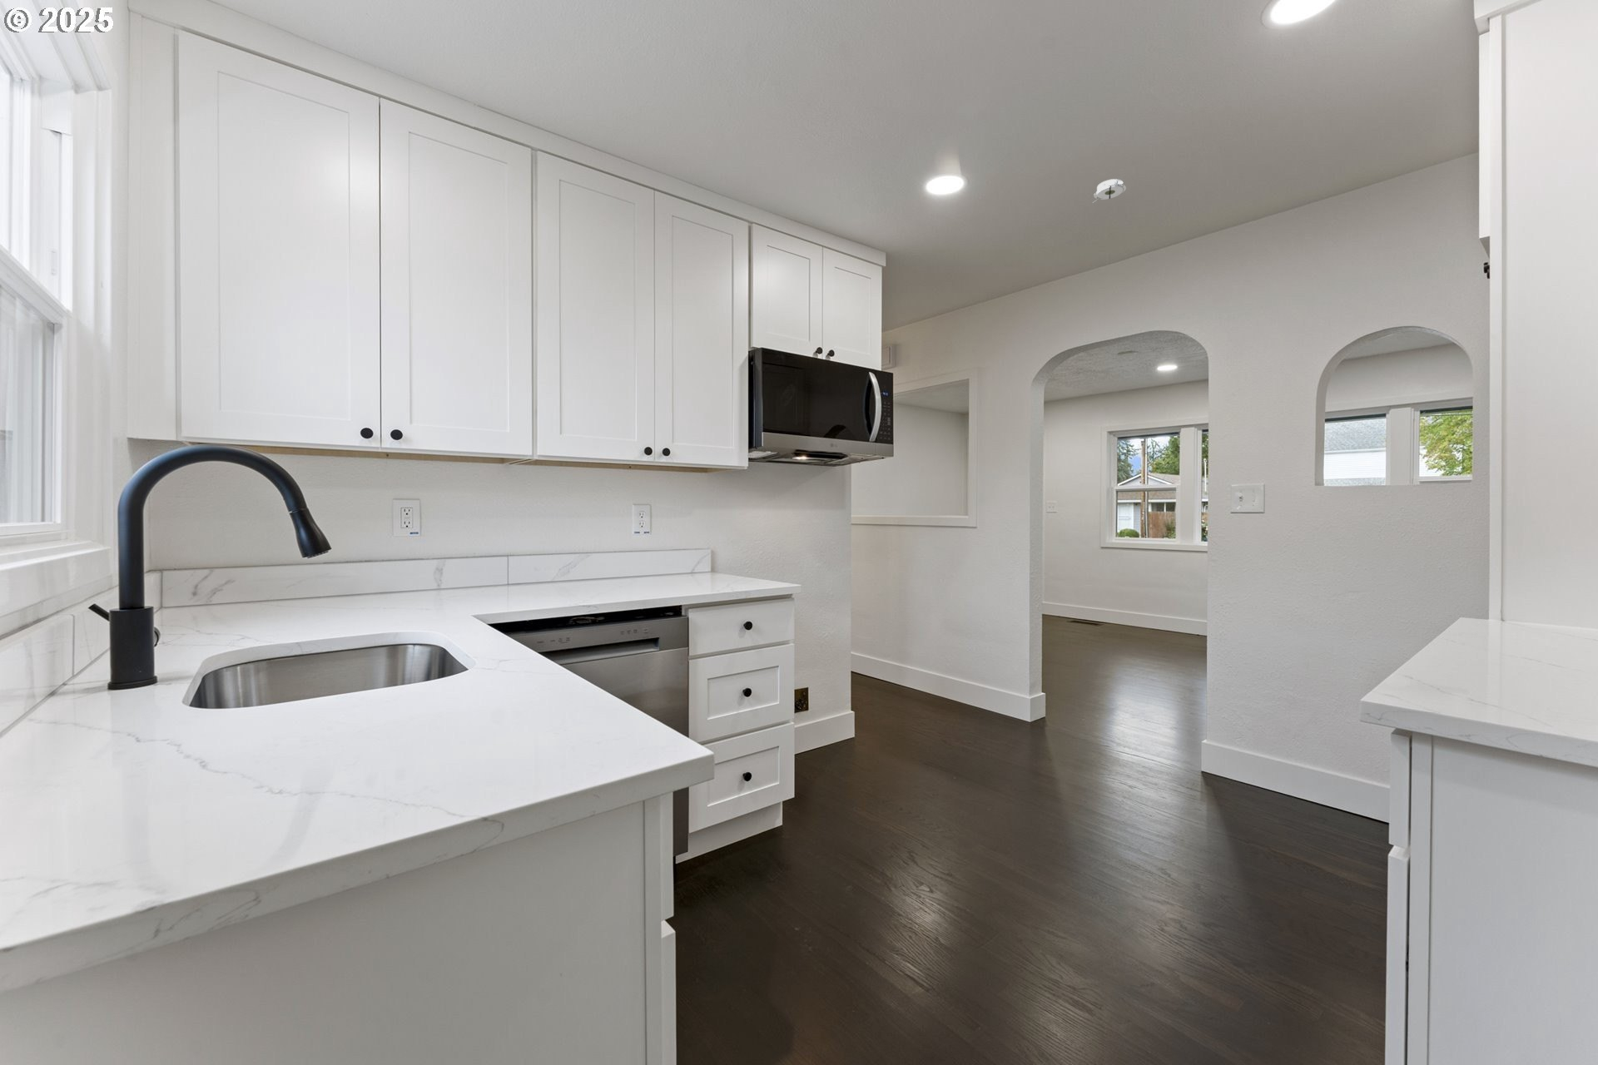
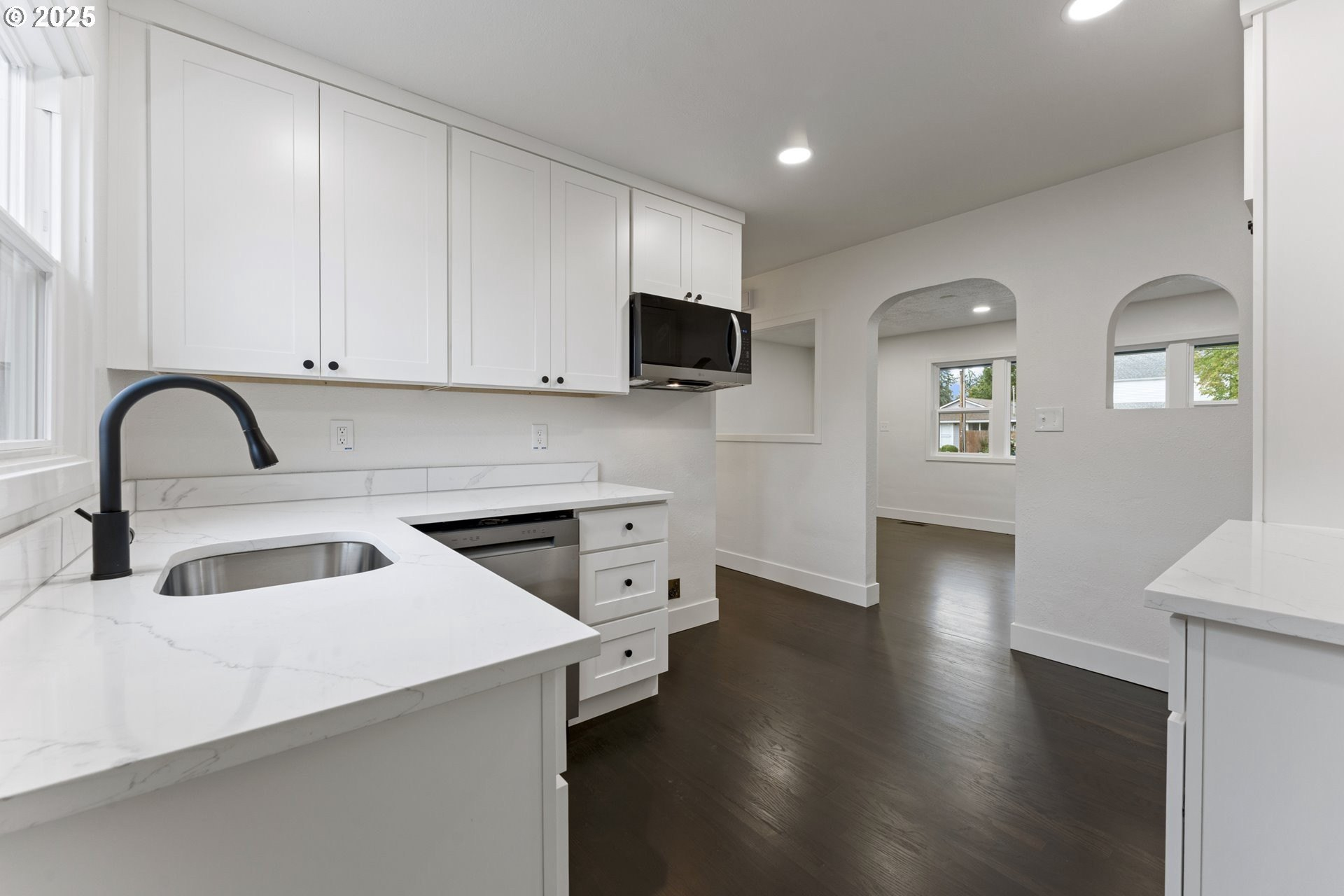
- smoke detector [1091,178,1127,204]
